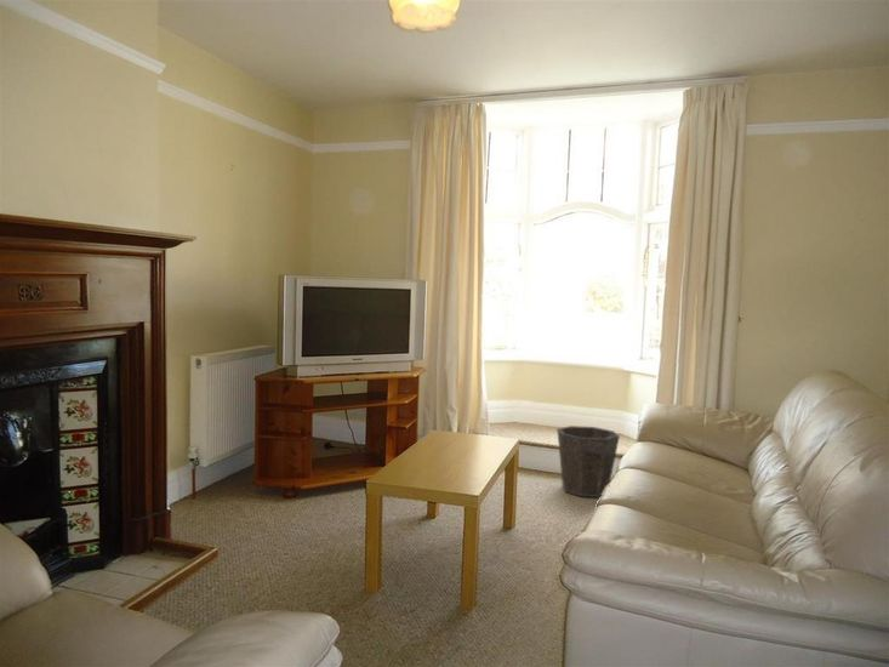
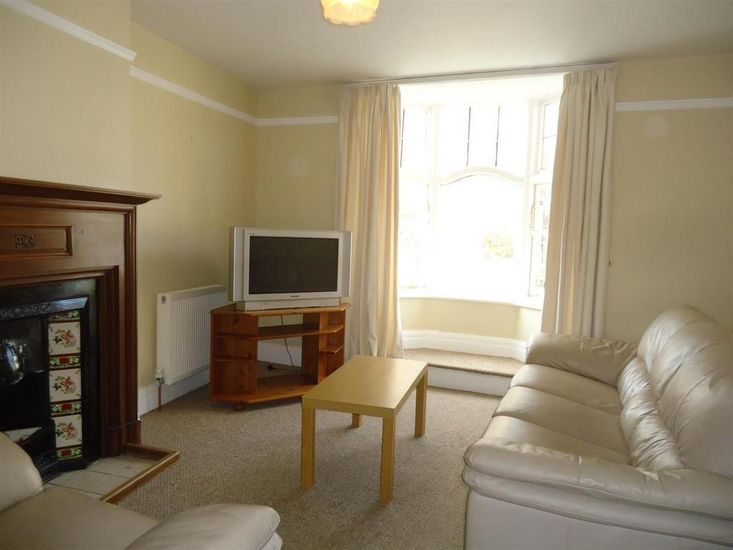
- waste bin [557,424,621,498]
